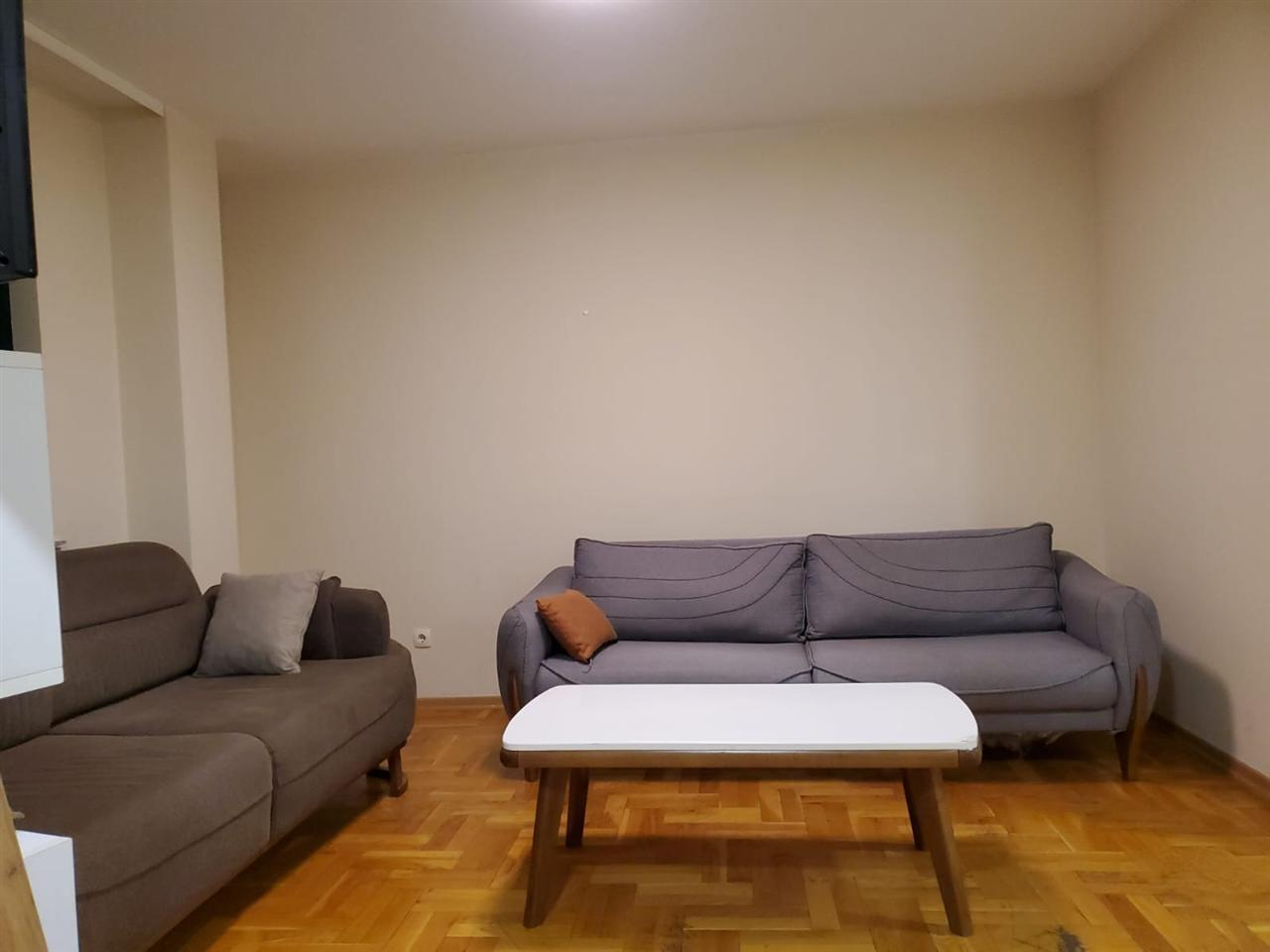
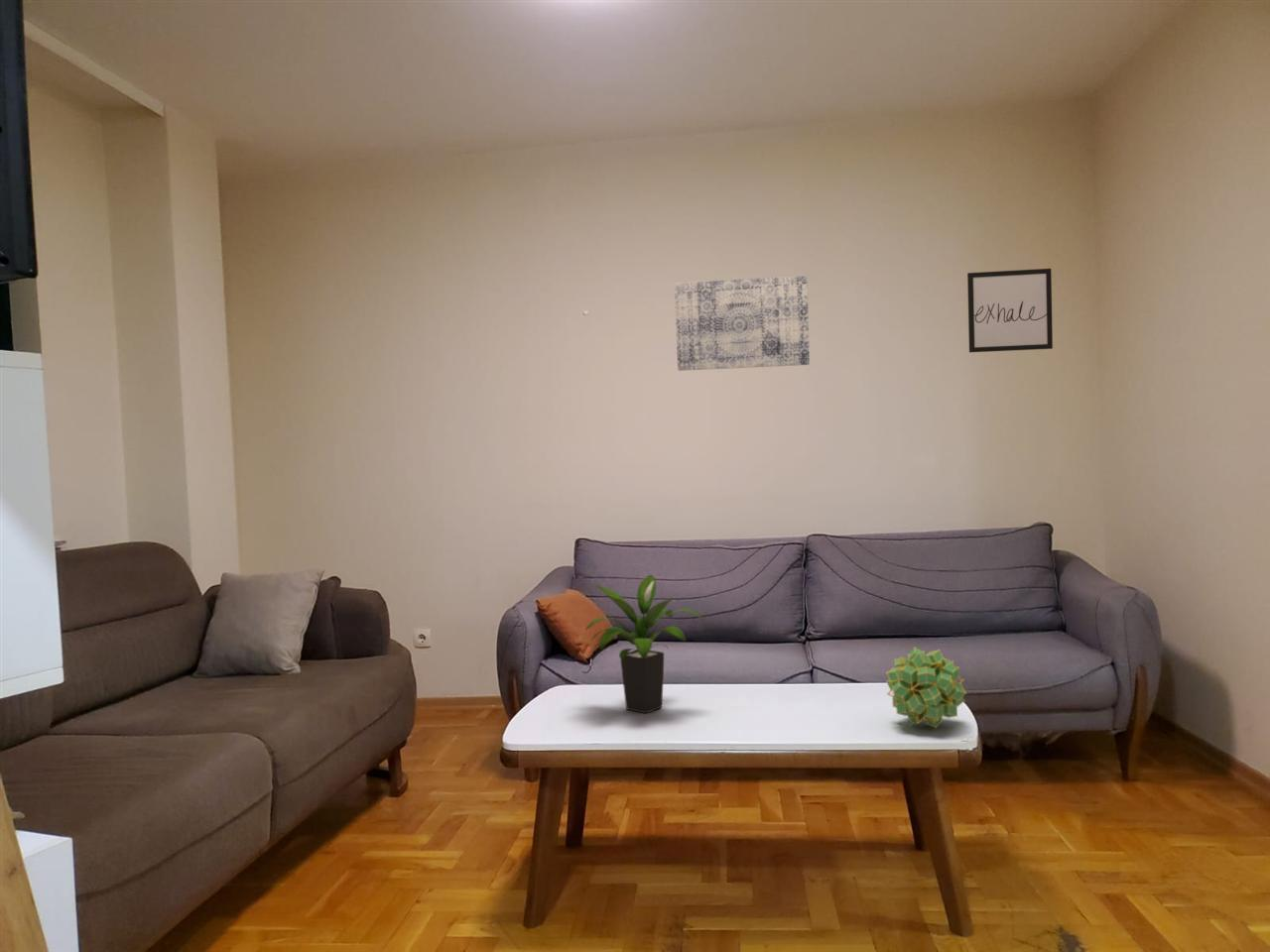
+ wall art [966,268,1054,353]
+ decorative ball [885,647,967,730]
+ potted plant [584,573,706,715]
+ wall art [674,275,811,372]
